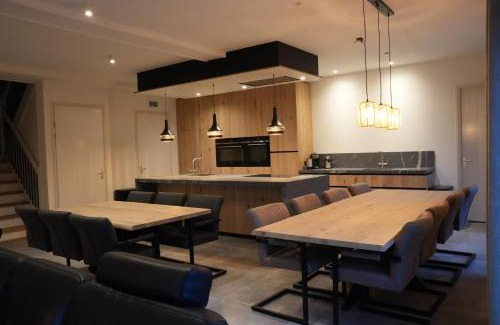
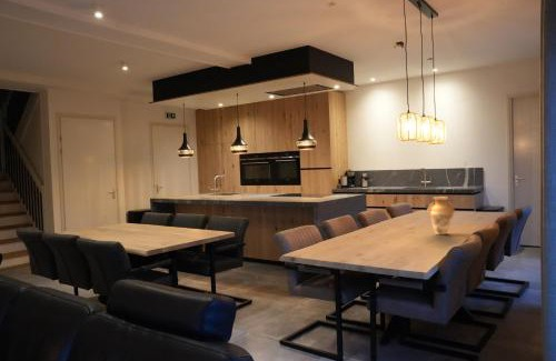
+ vase [426,197,456,235]
